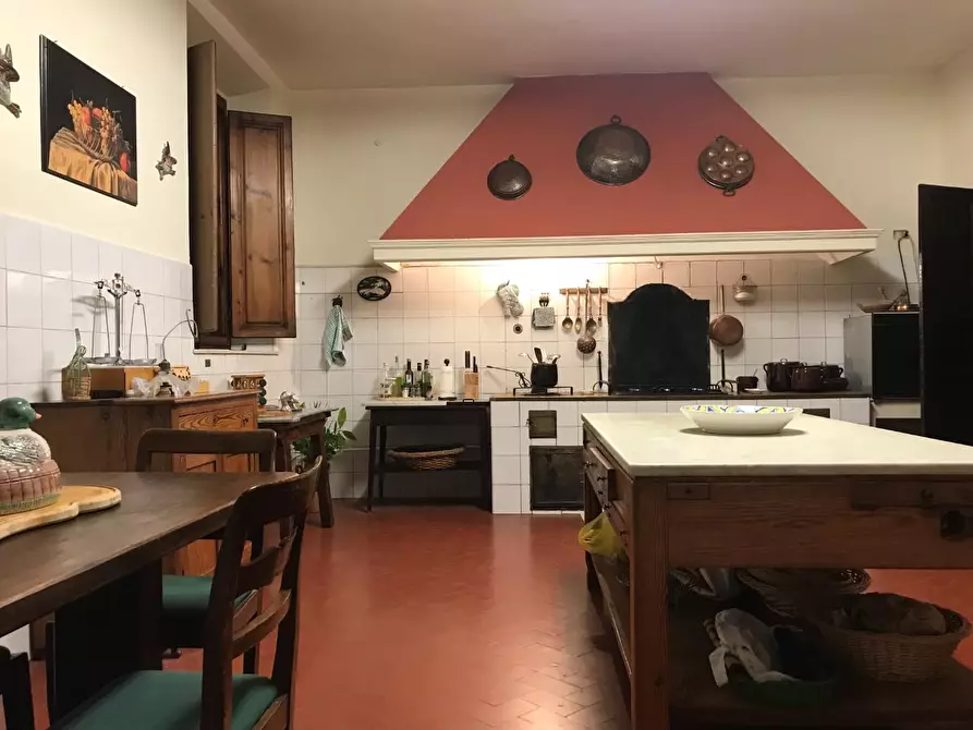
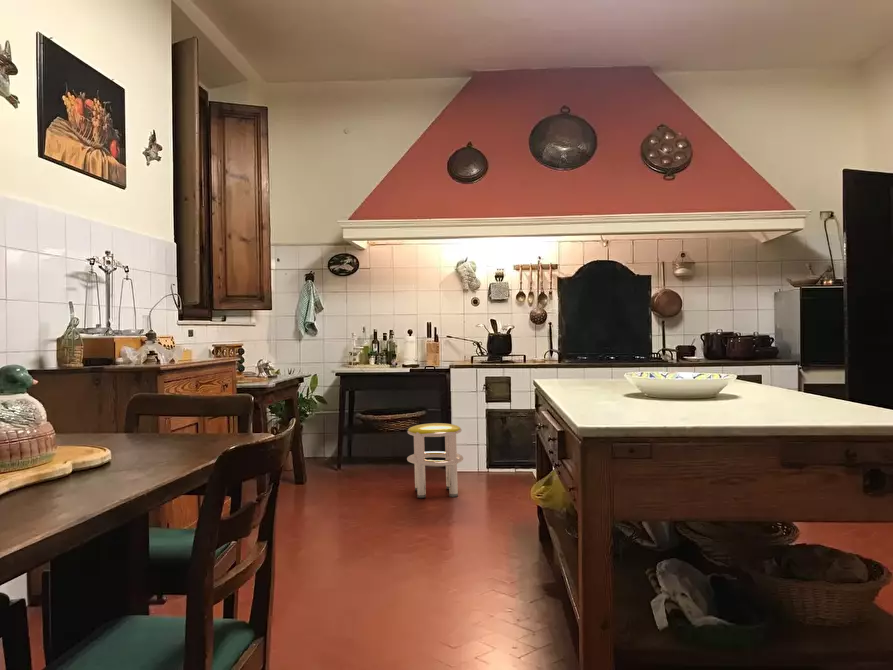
+ stool [406,422,464,499]
